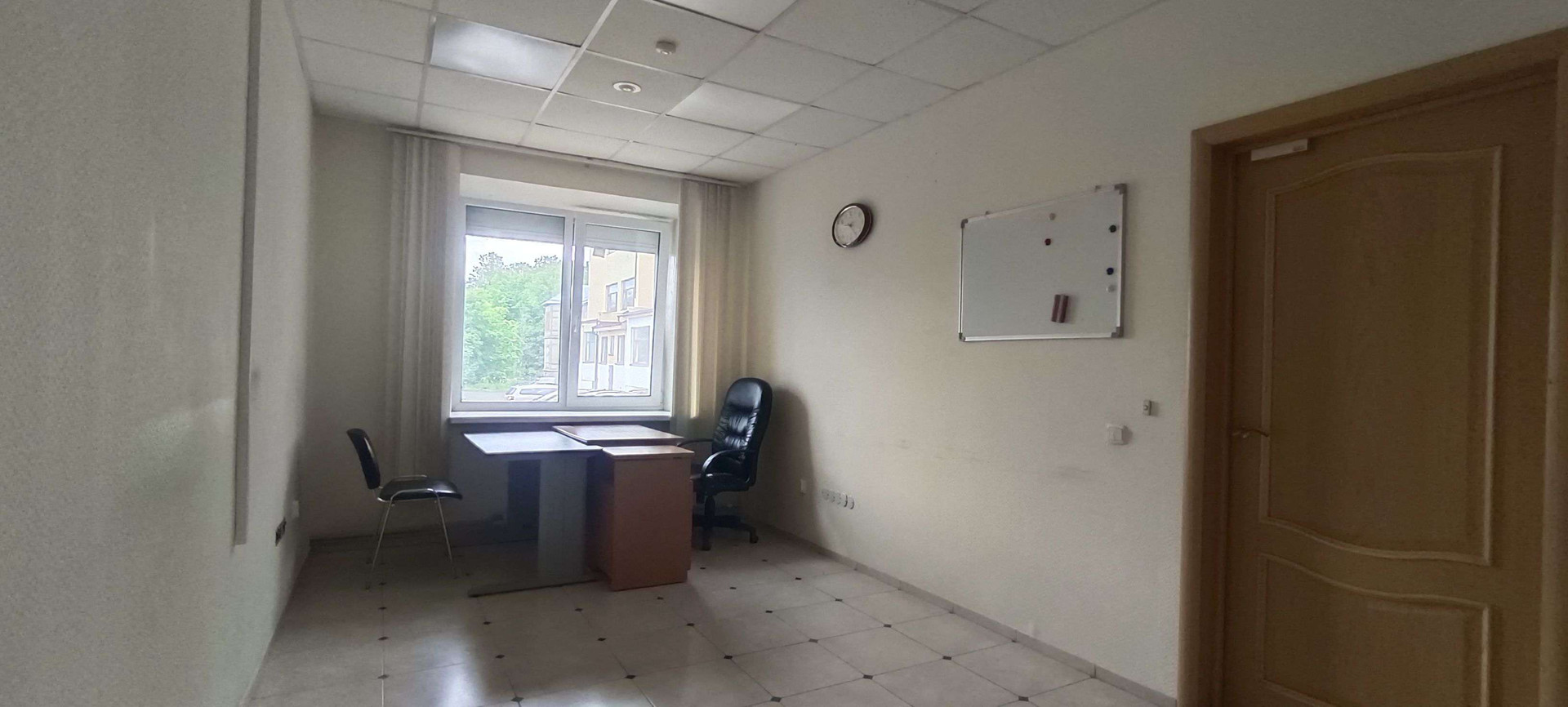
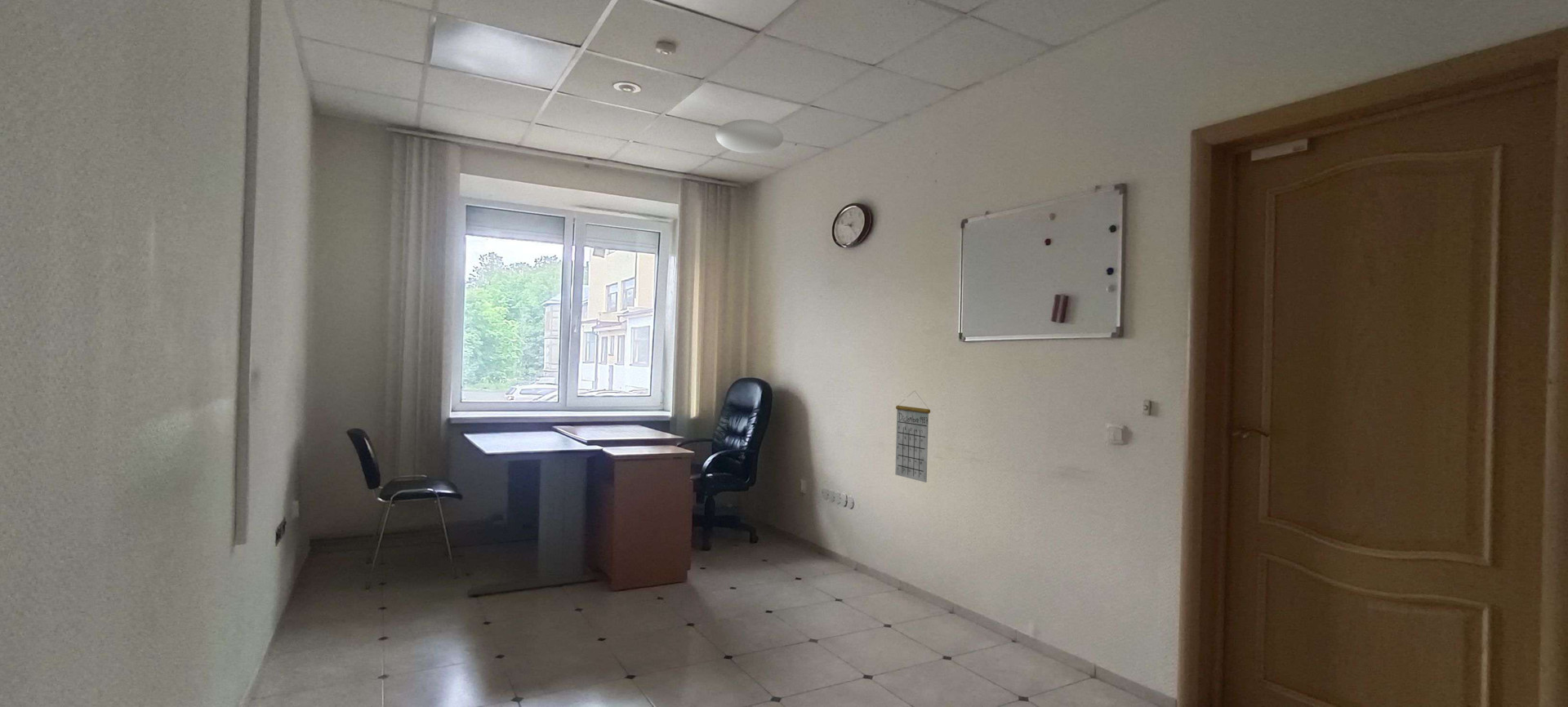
+ calendar [894,391,931,483]
+ ceiling light [715,118,784,154]
